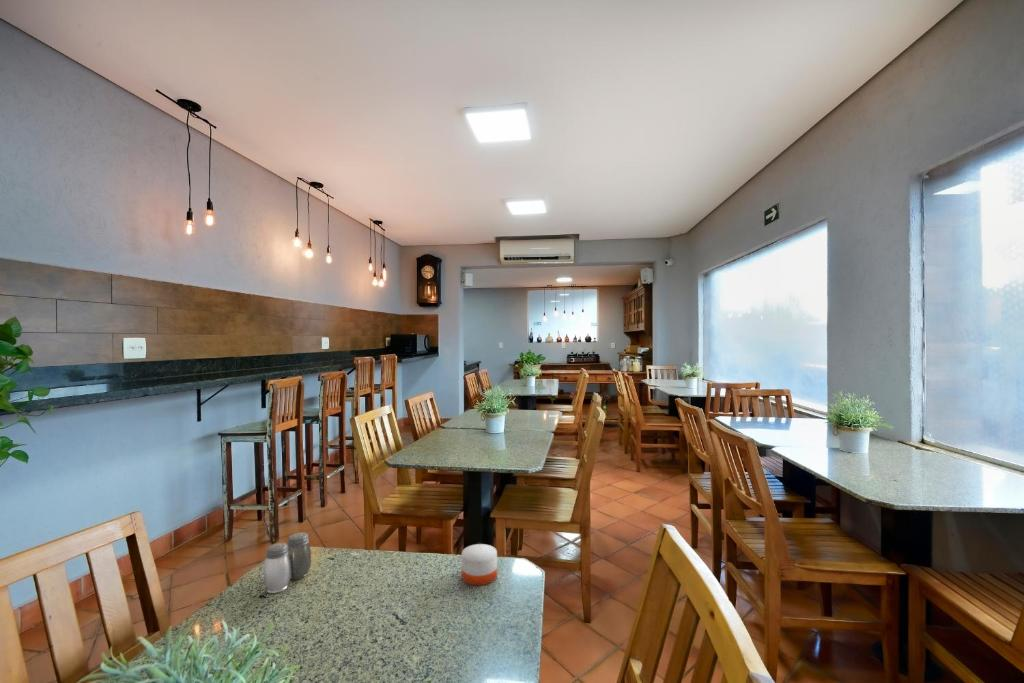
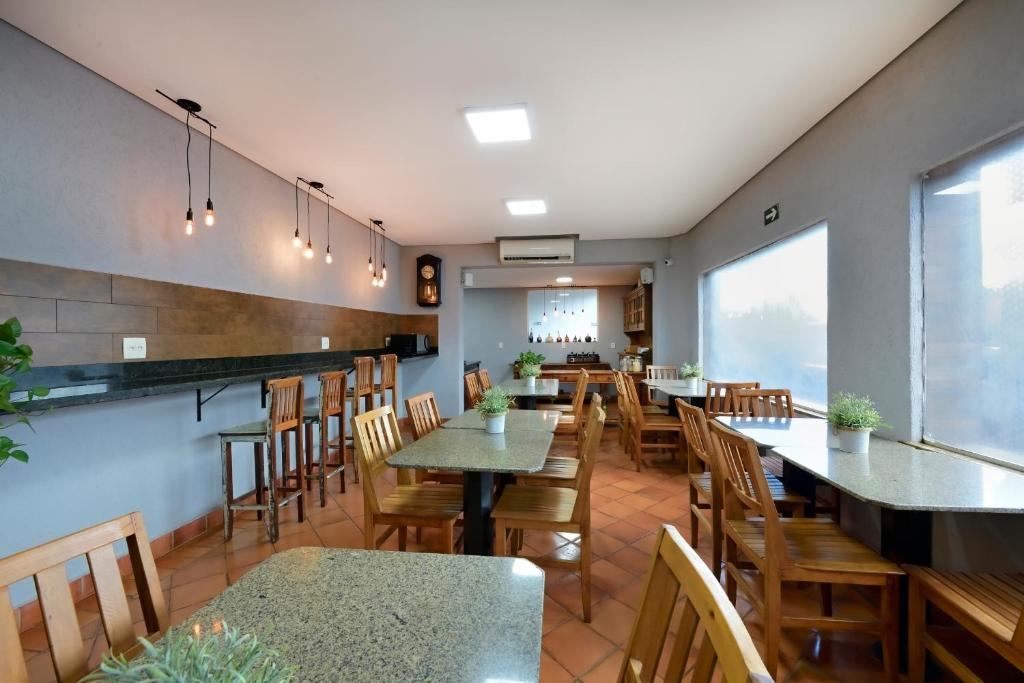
- candle [461,543,498,586]
- salt and pepper shaker [262,531,312,594]
